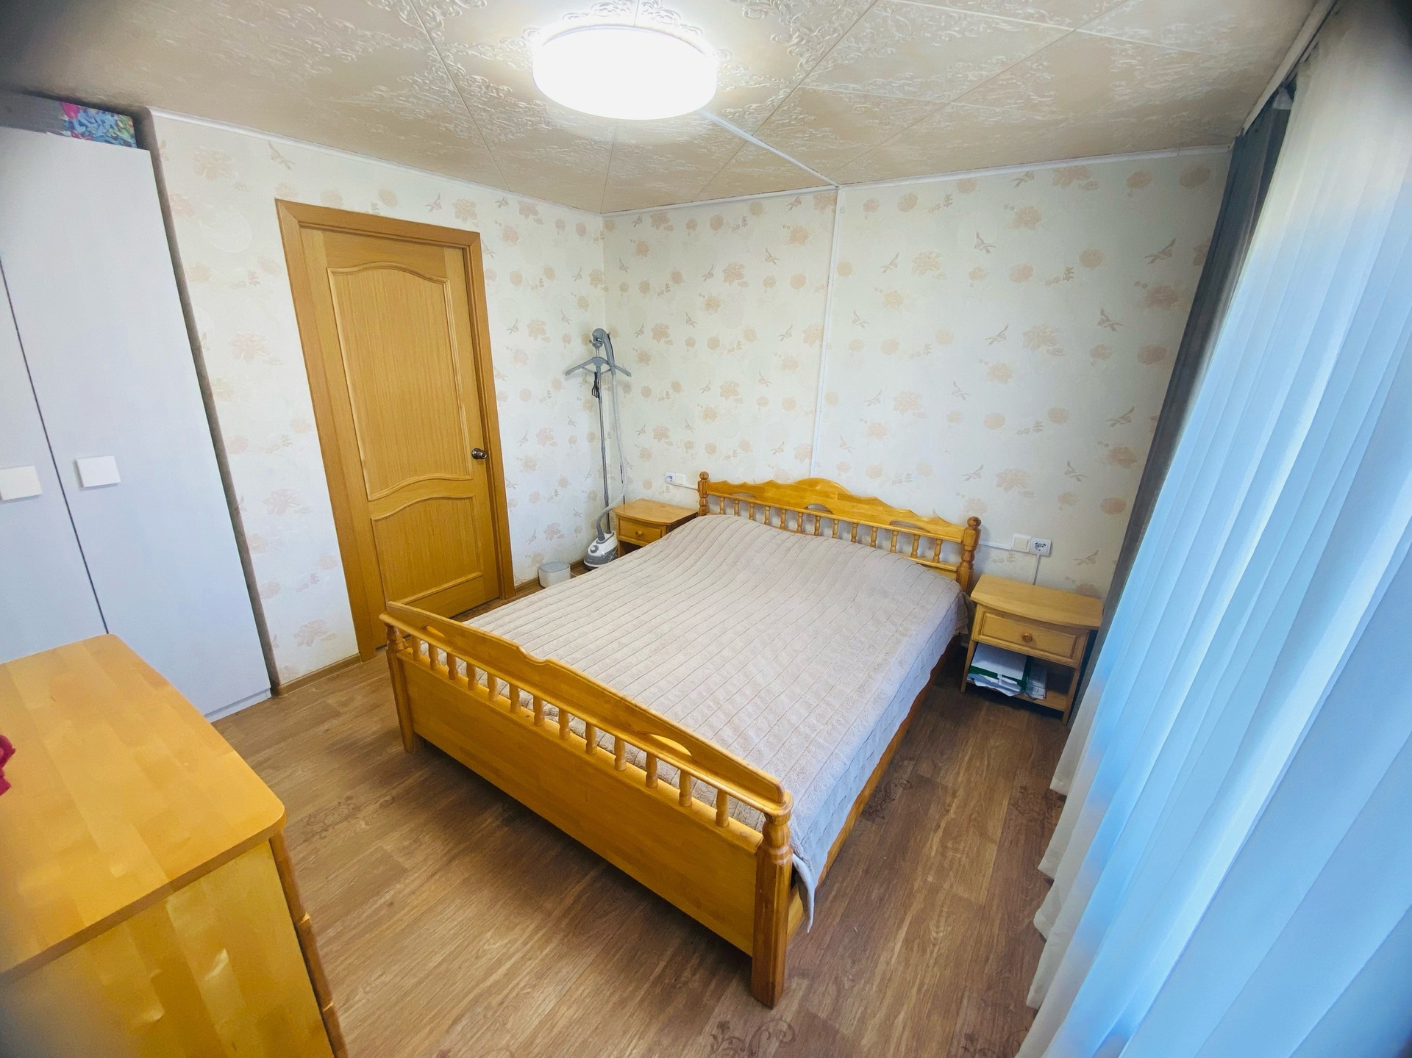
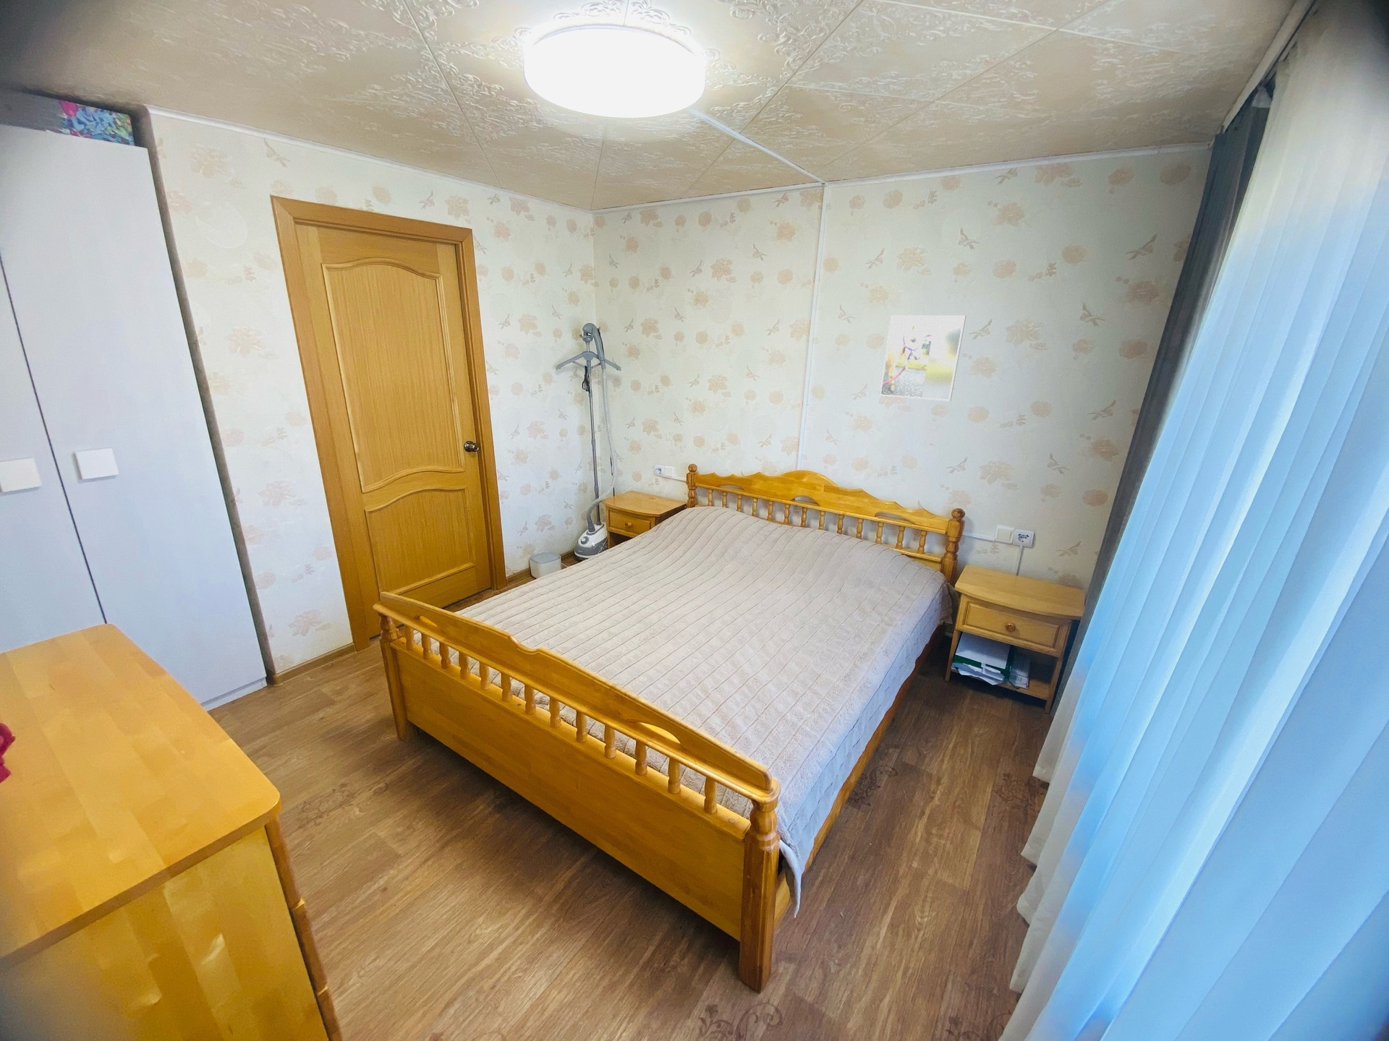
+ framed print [879,315,967,401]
